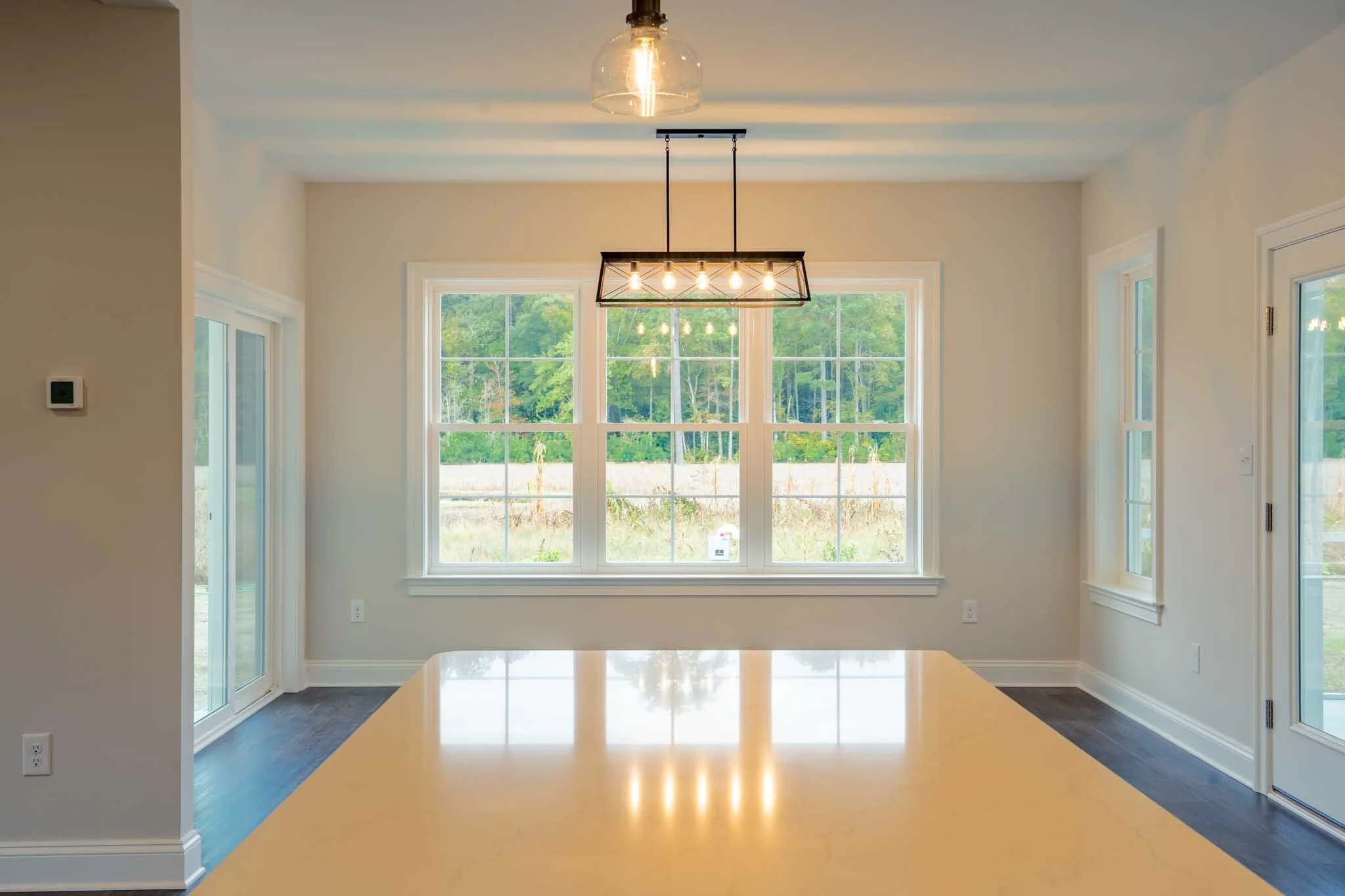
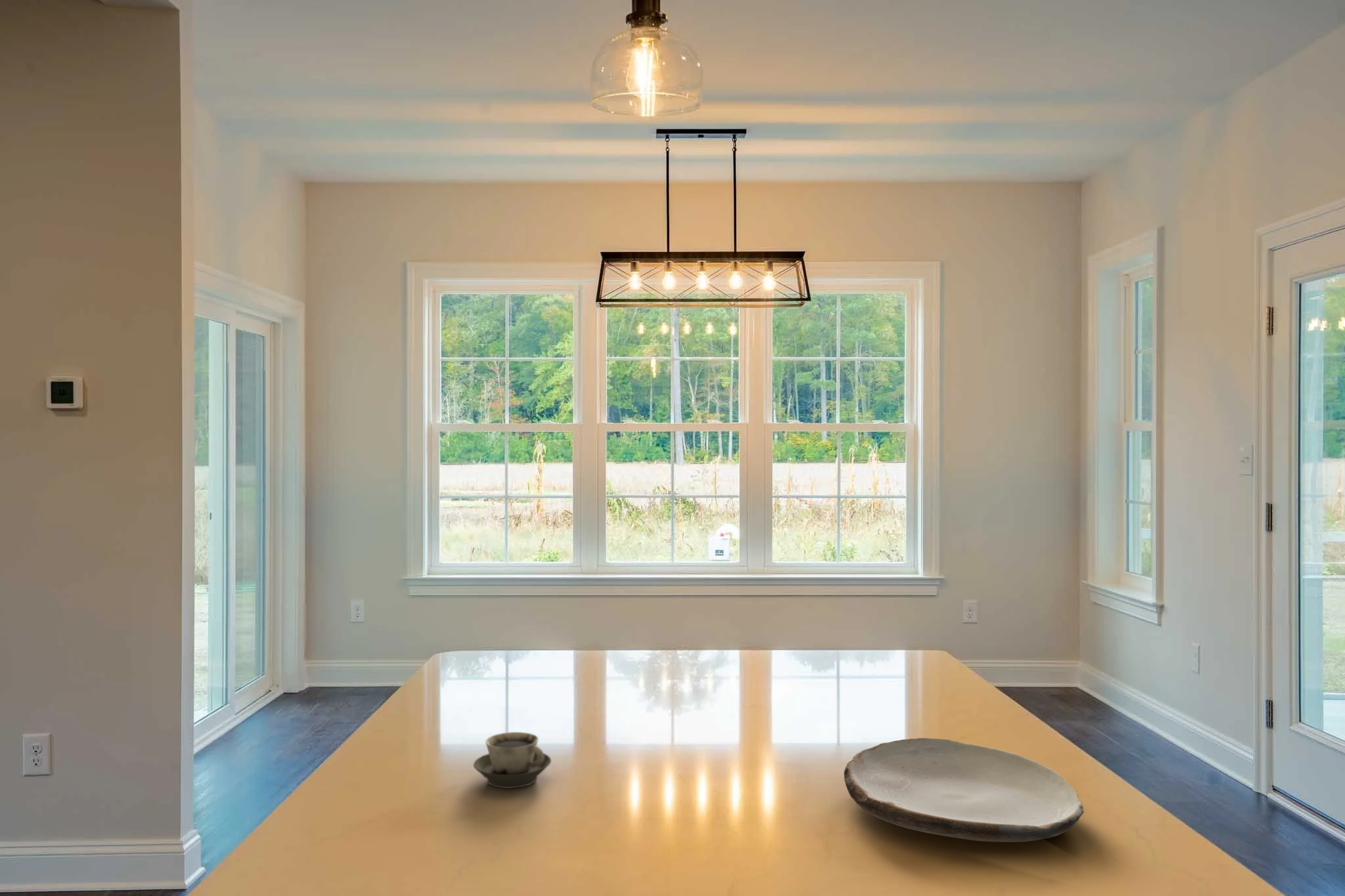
+ cup [473,731,552,789]
+ plate [843,737,1084,843]
